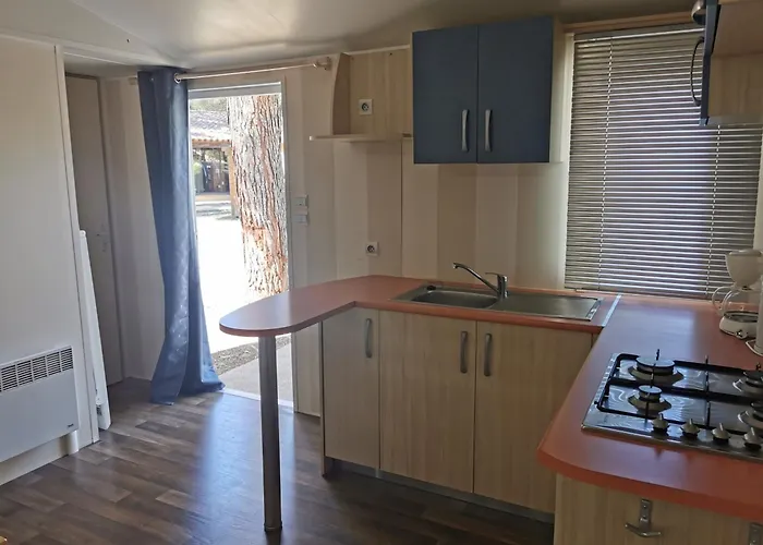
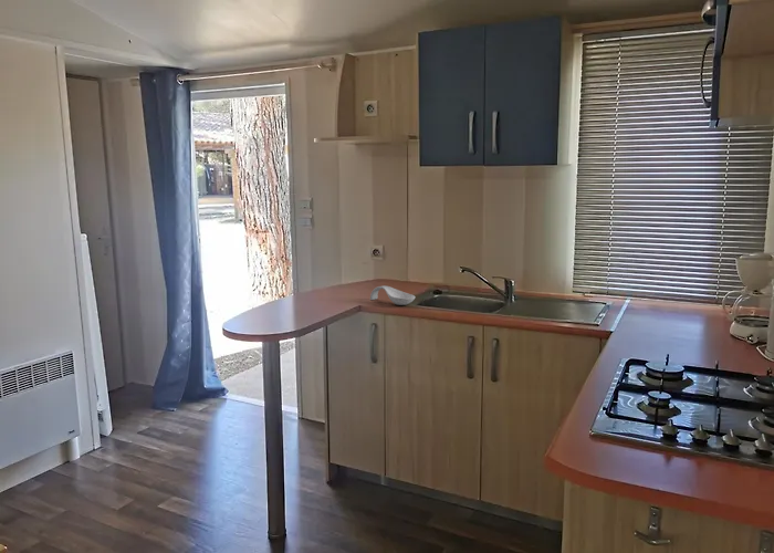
+ spoon rest [369,284,416,306]
